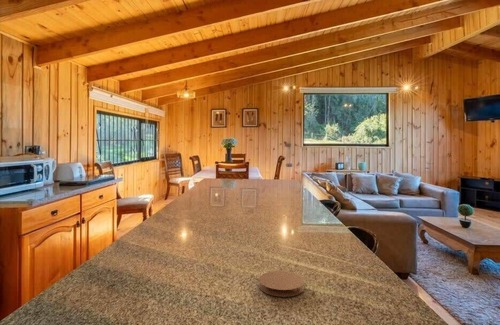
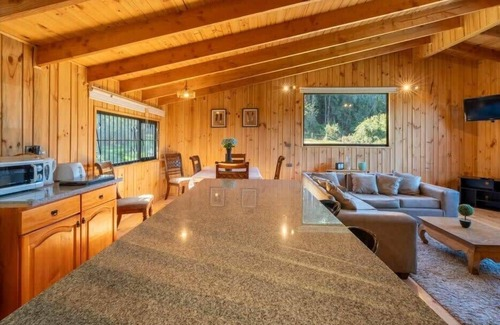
- coaster [258,270,306,298]
